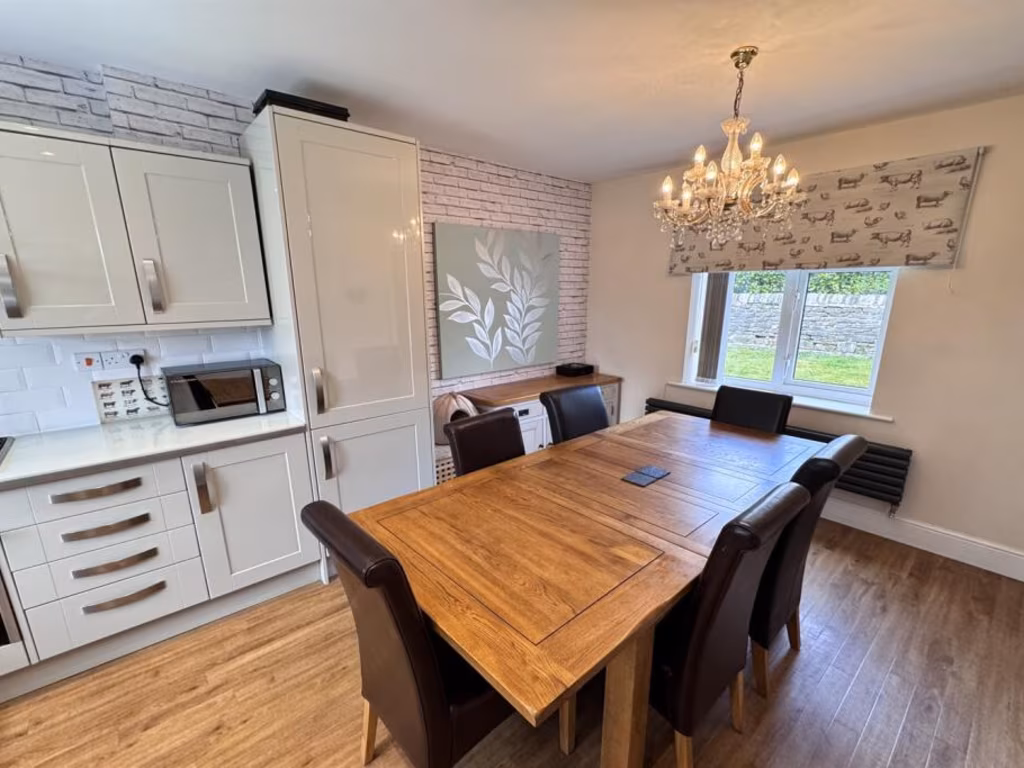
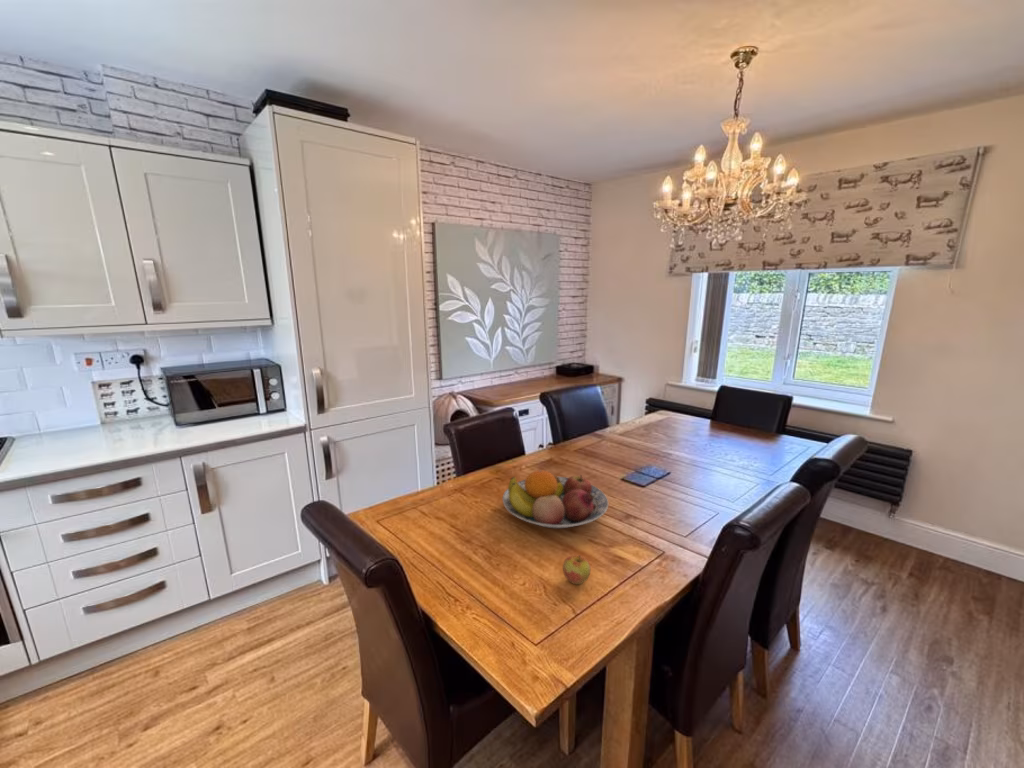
+ apple [562,554,592,585]
+ fruit bowl [502,469,609,529]
